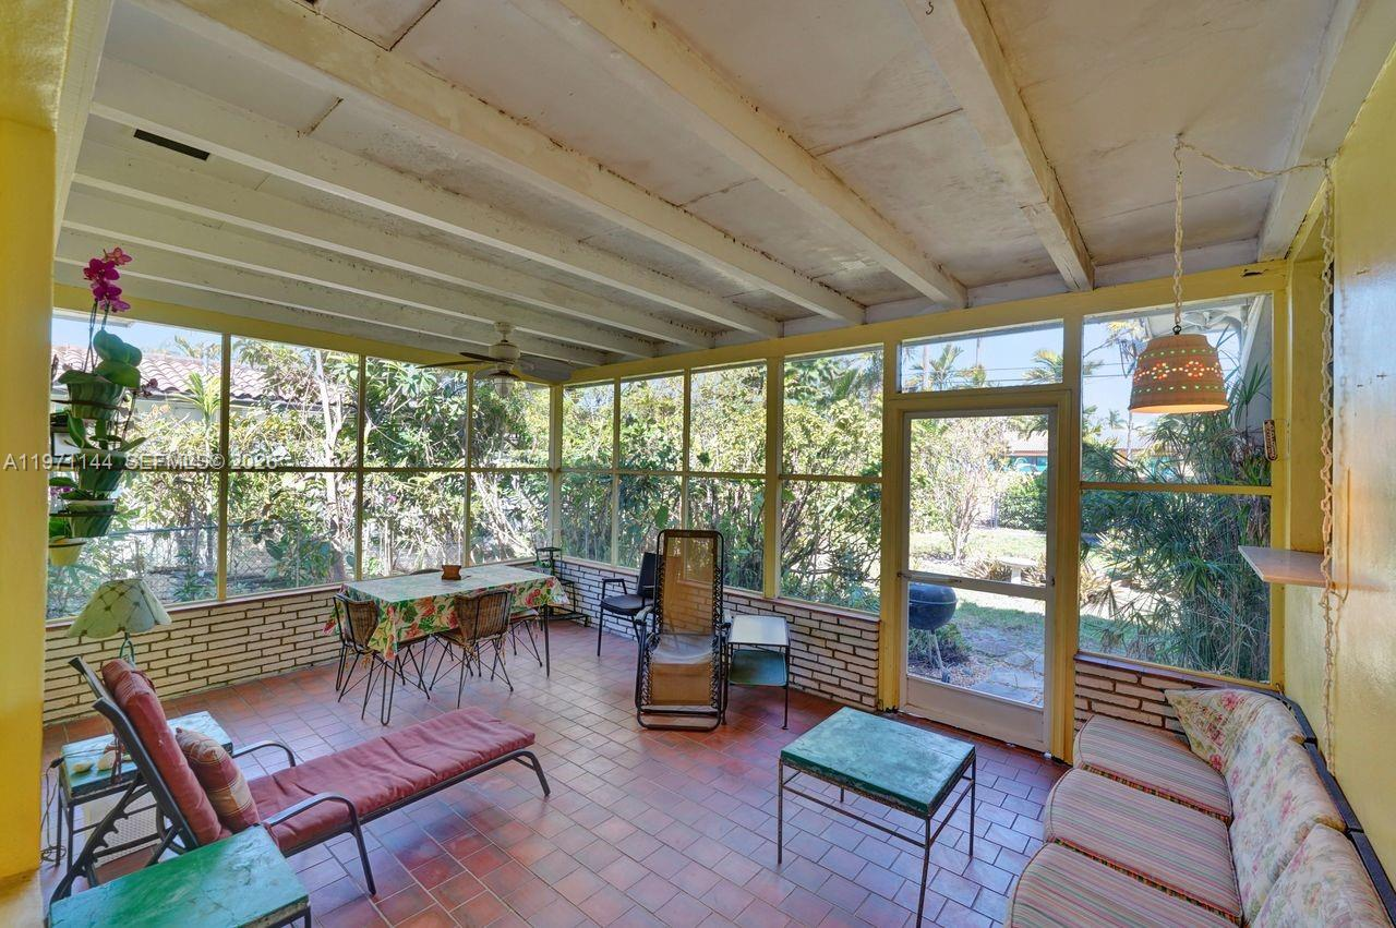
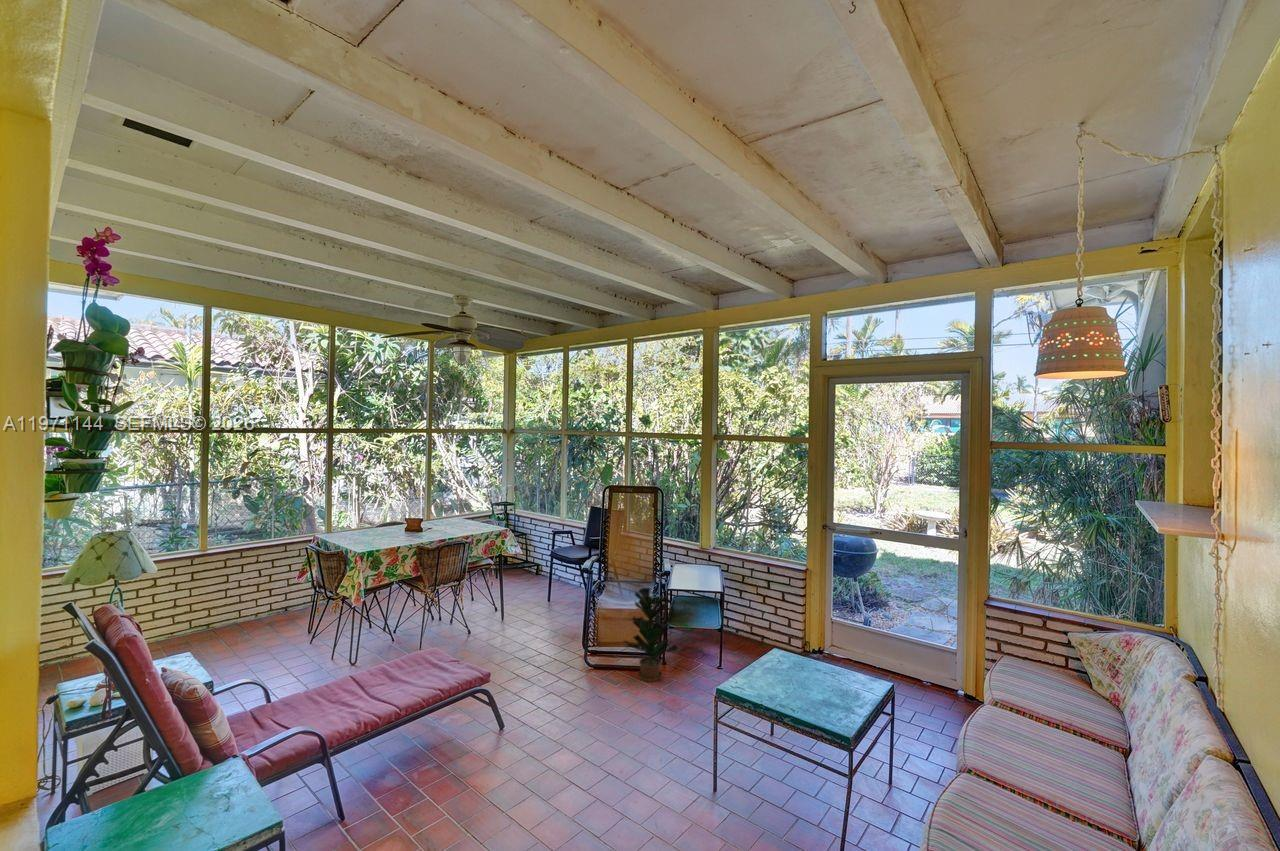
+ potted plant [622,587,679,683]
